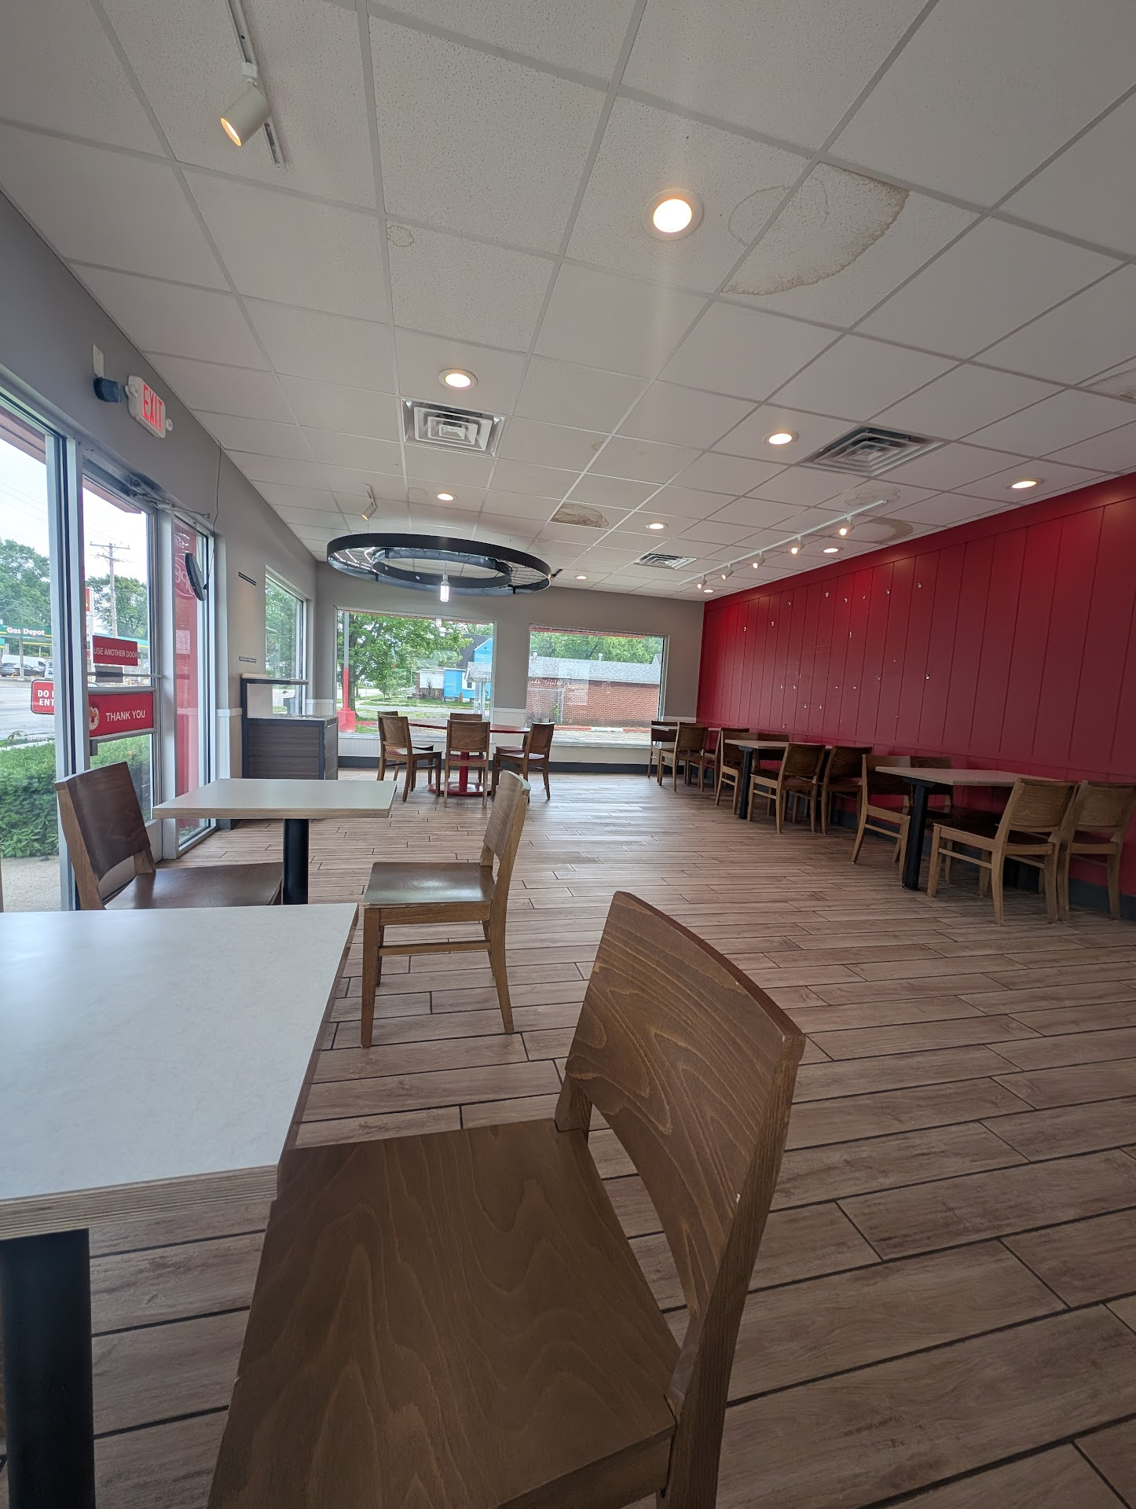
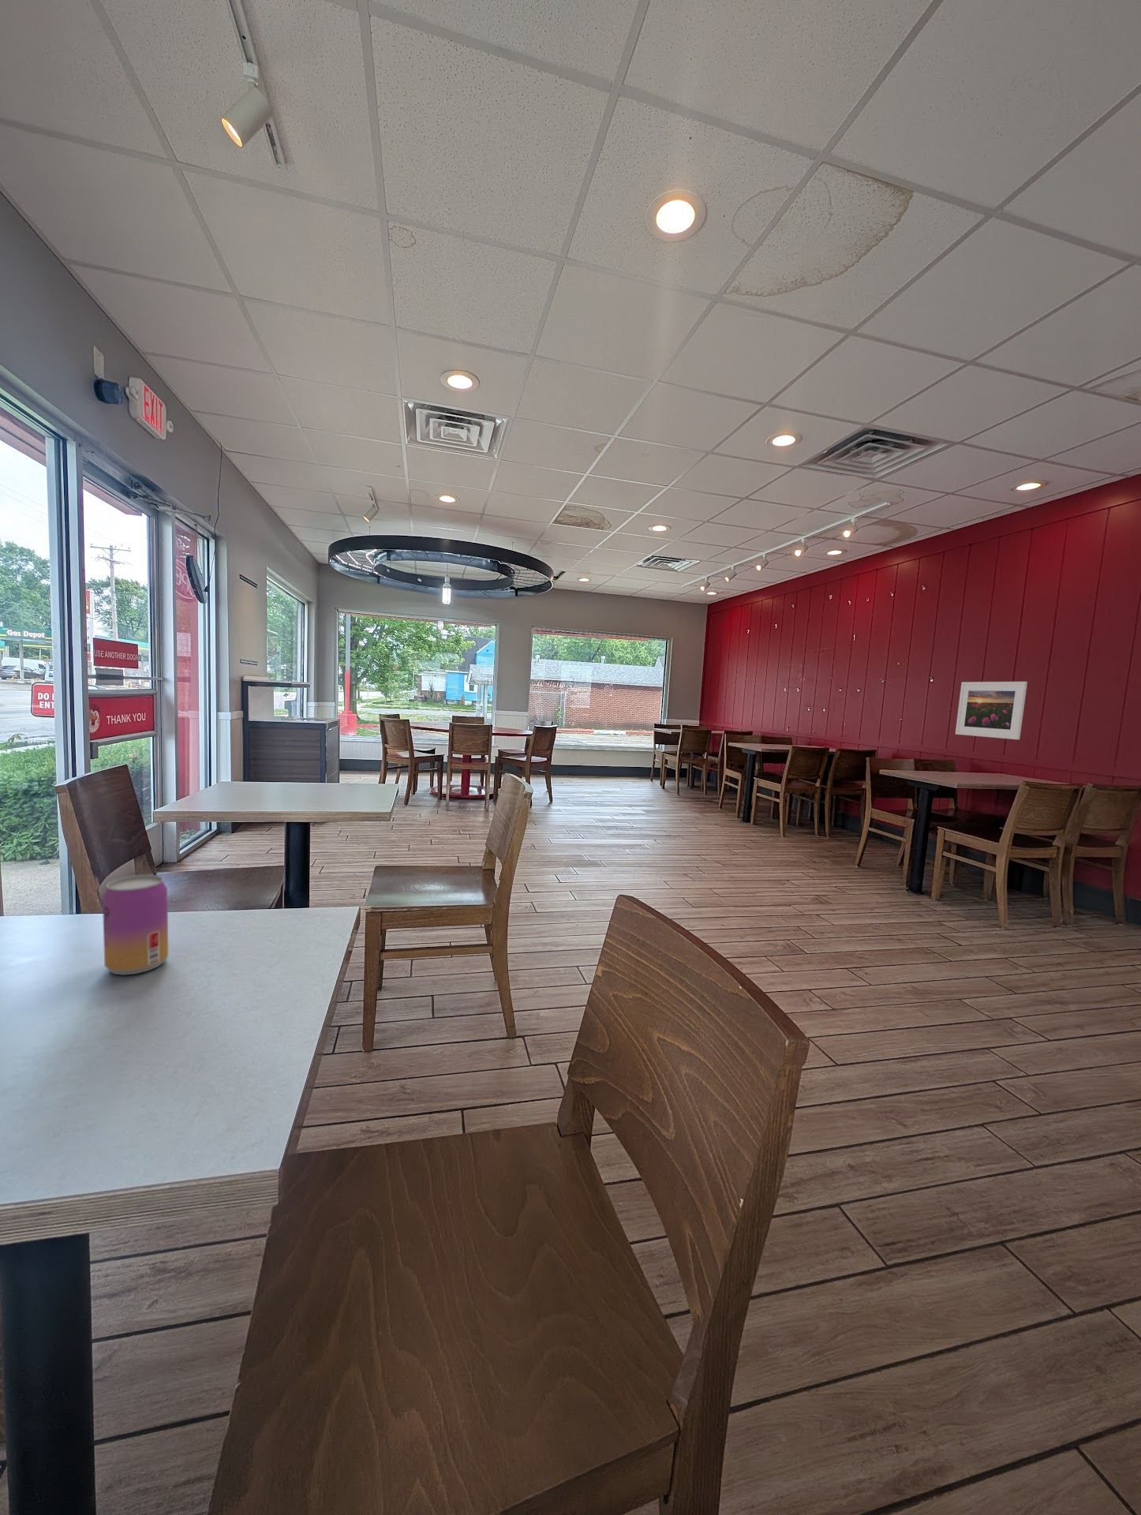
+ beverage can [102,874,169,976]
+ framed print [955,681,1028,741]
